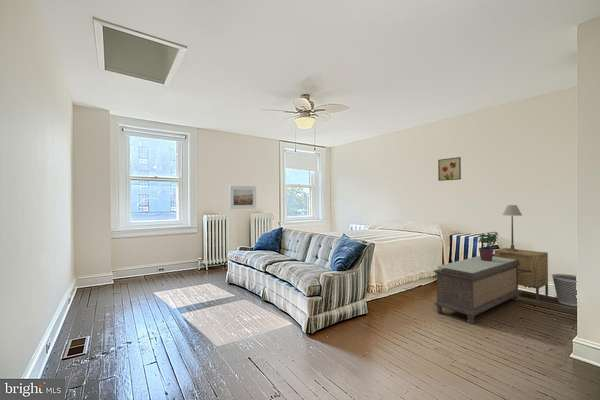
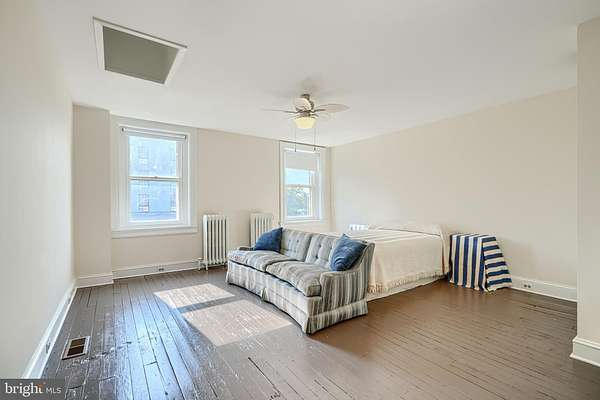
- nightstand [494,247,549,302]
- wastebasket [551,273,578,307]
- bench [433,255,522,325]
- wall art [437,156,462,182]
- potted plant [477,231,500,261]
- table lamp [502,204,523,252]
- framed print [229,185,257,210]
